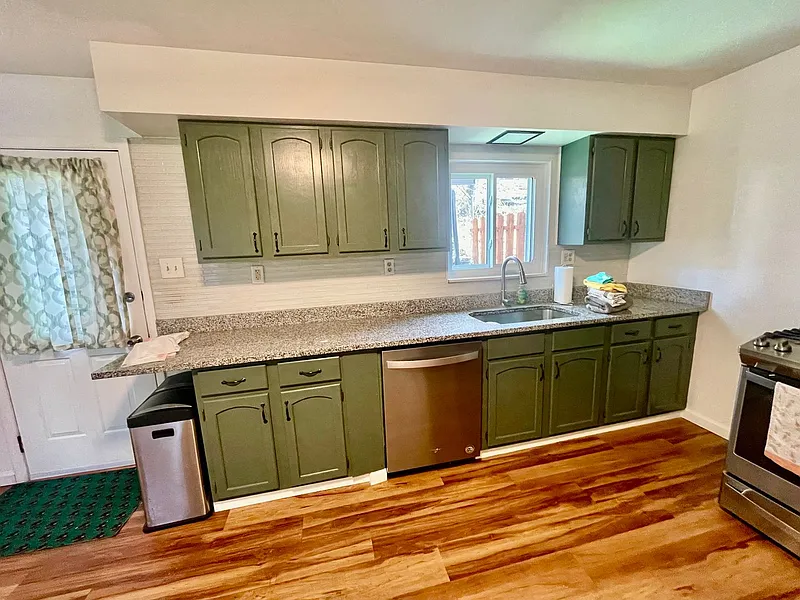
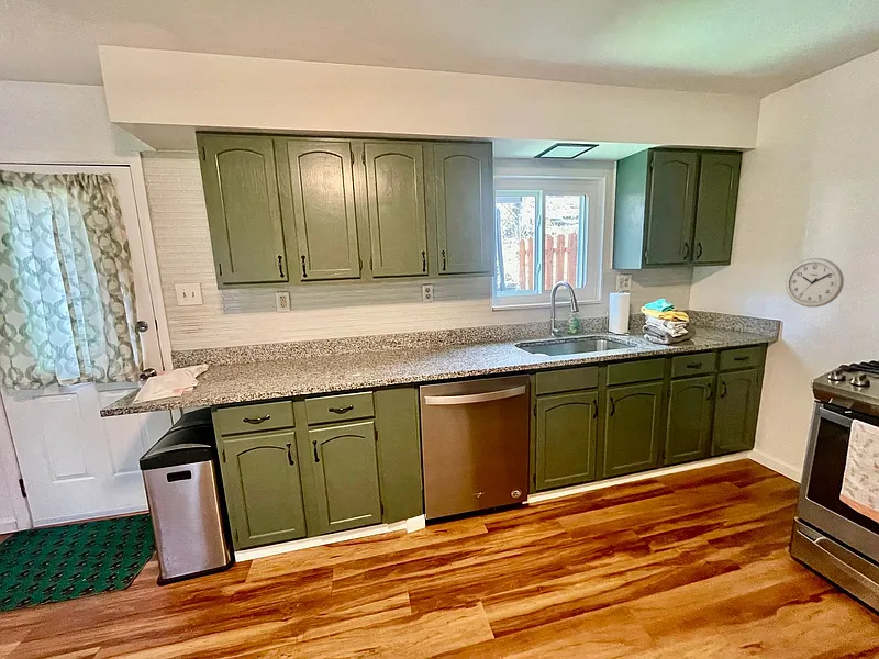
+ wall clock [785,257,845,308]
